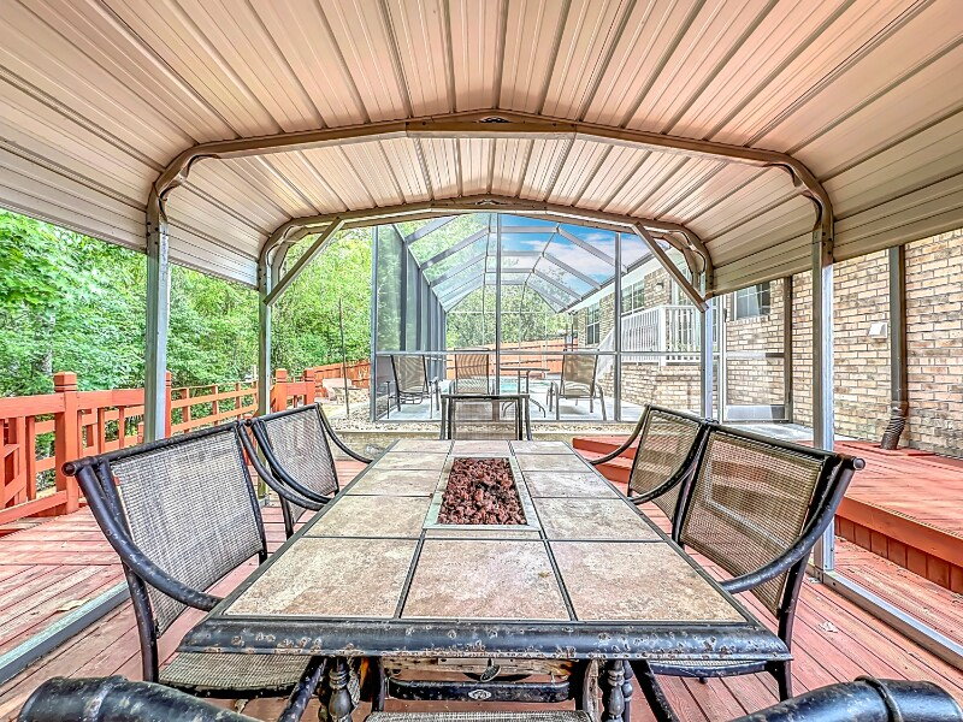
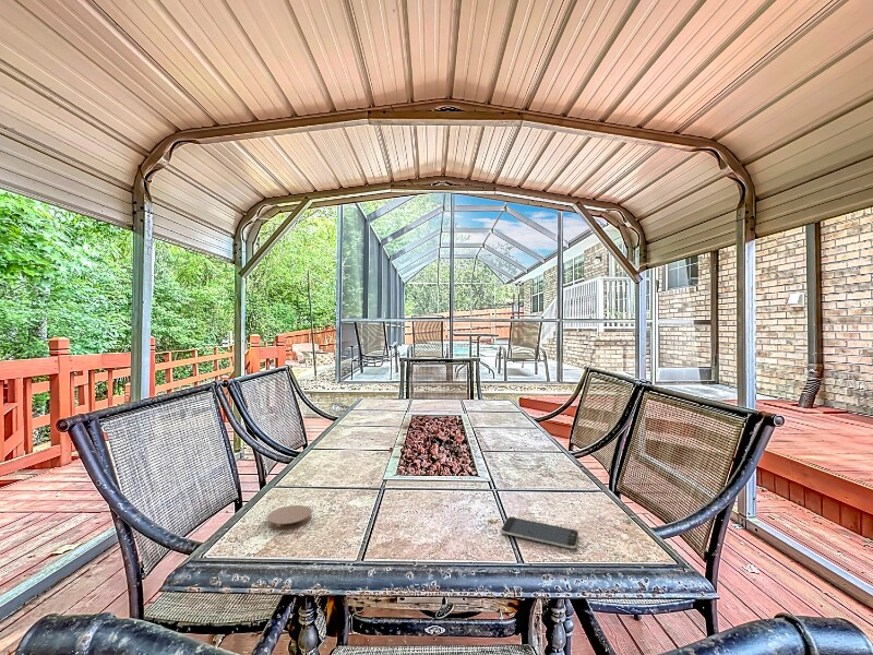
+ smartphone [500,516,579,549]
+ coaster [266,504,313,531]
